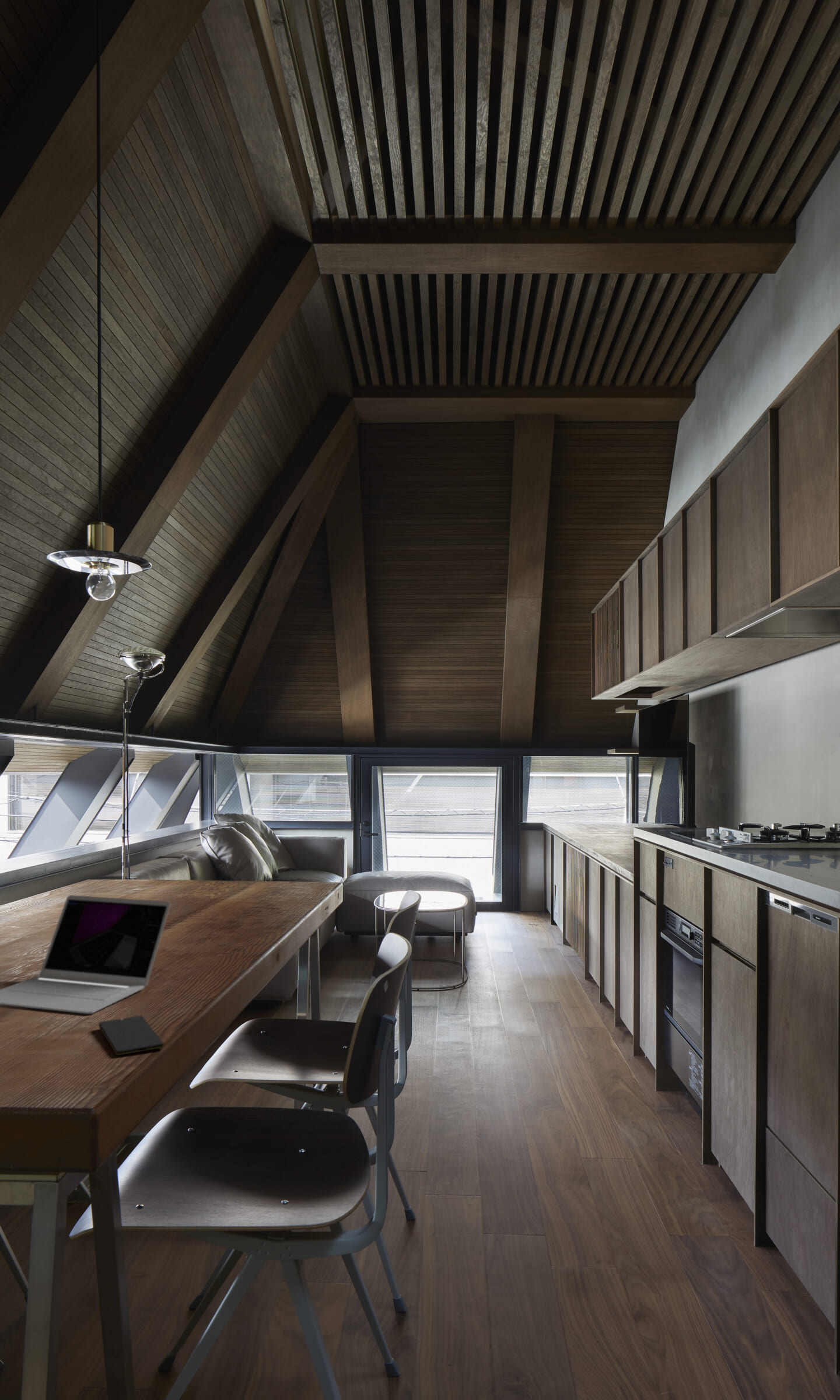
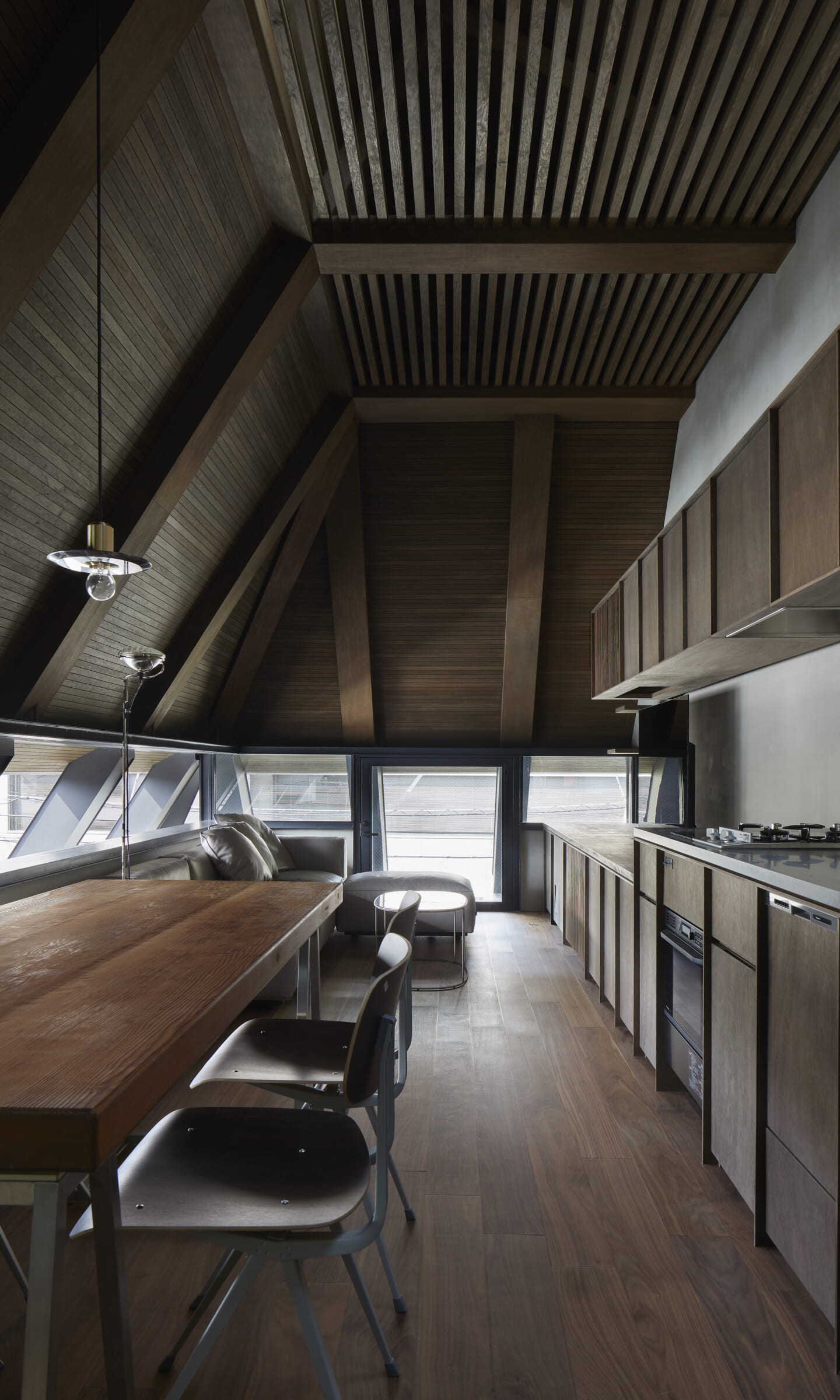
- laptop [0,894,171,1014]
- smartphone [98,1015,164,1056]
